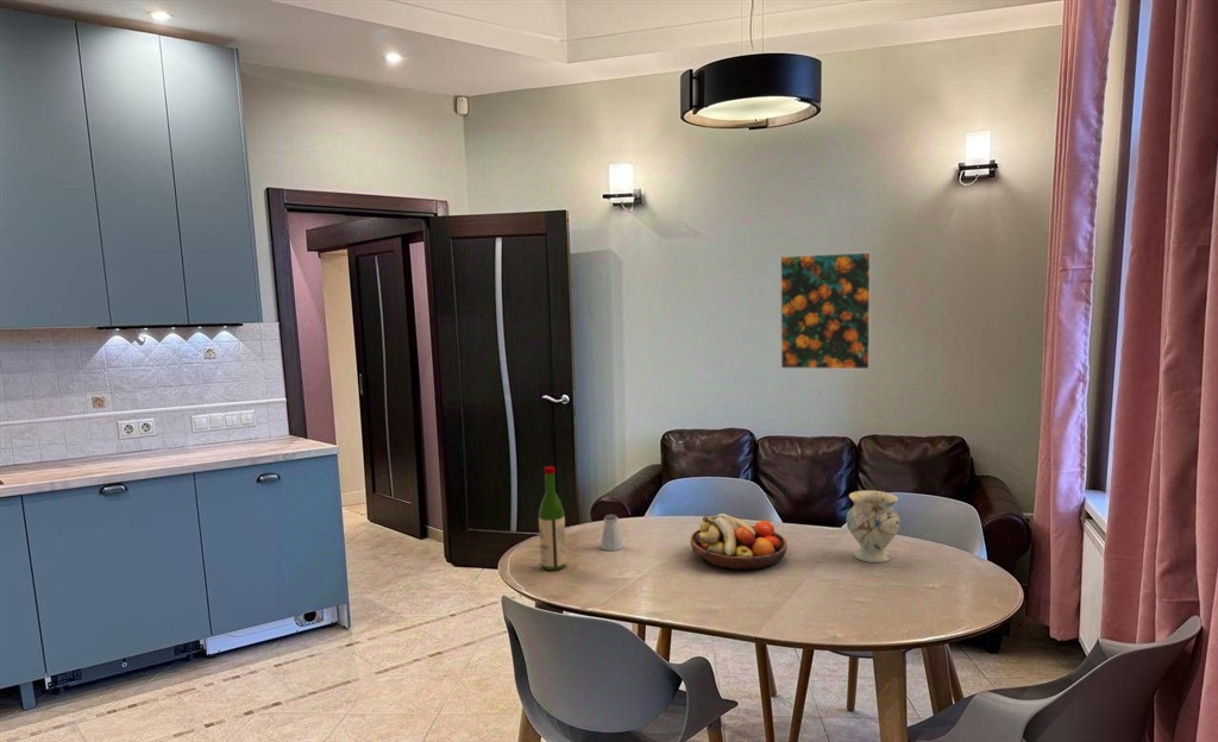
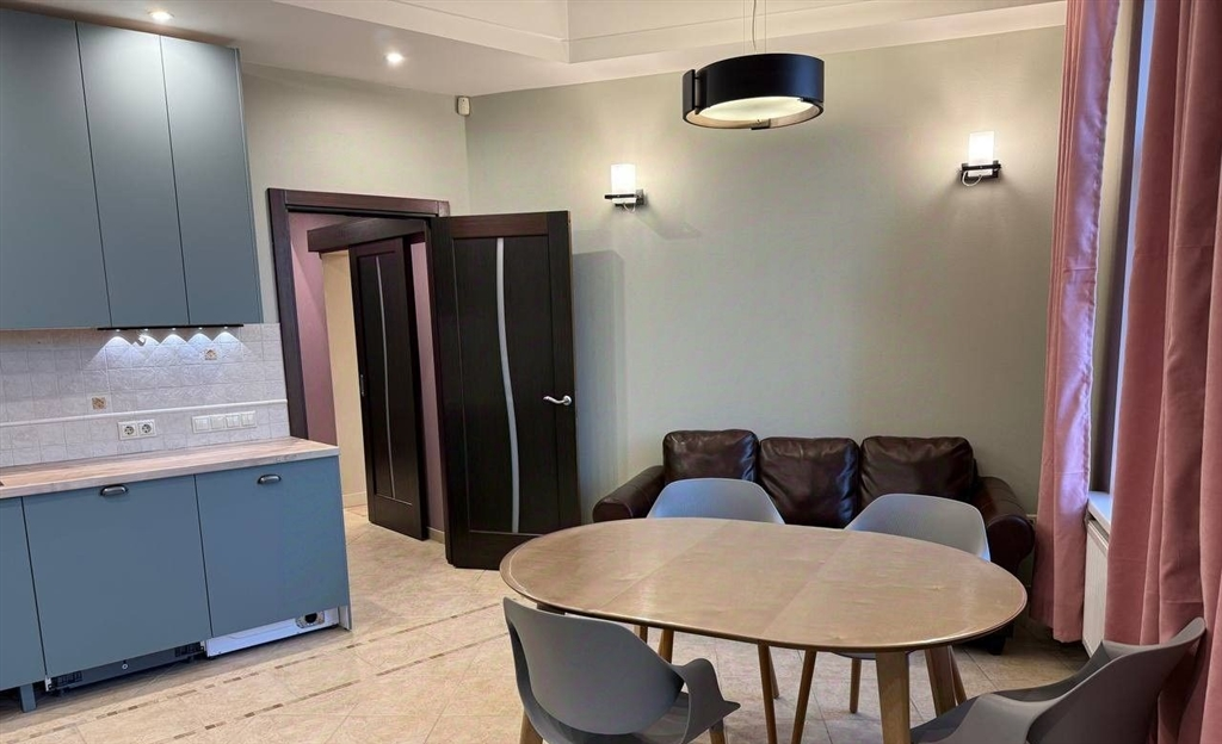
- wine bottle [538,465,567,572]
- fruit bowl [690,513,789,571]
- saltshaker [599,514,624,552]
- vase [846,490,900,564]
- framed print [779,251,872,371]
